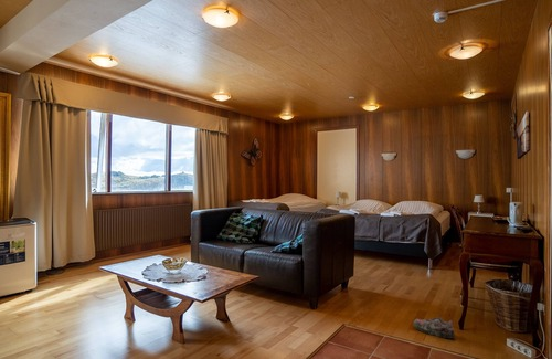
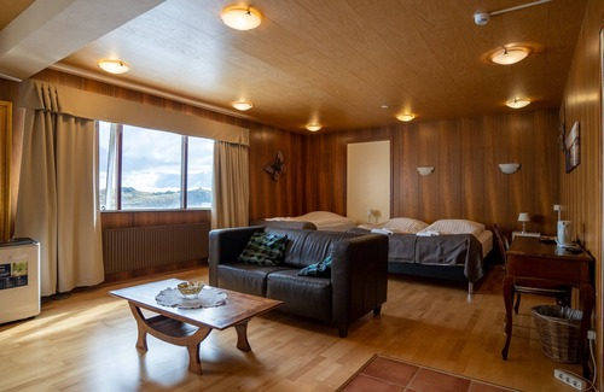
- shoe [413,316,456,339]
